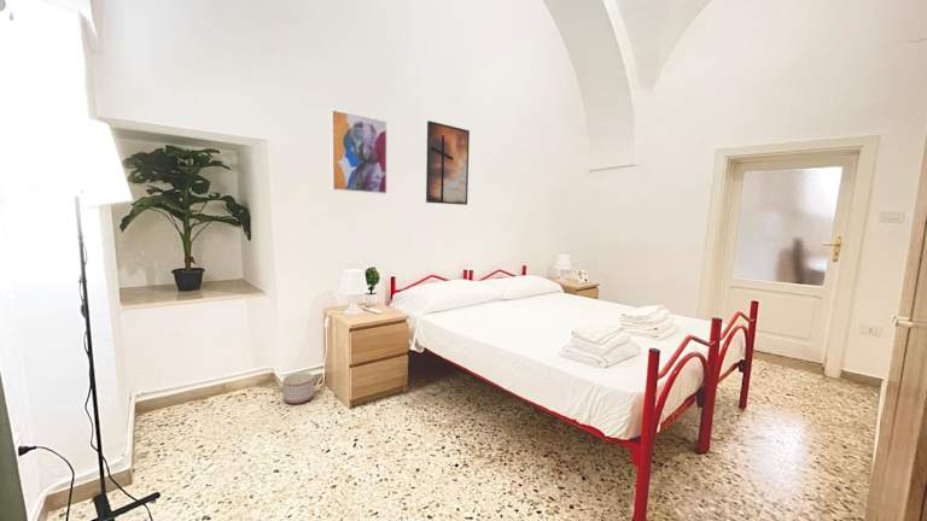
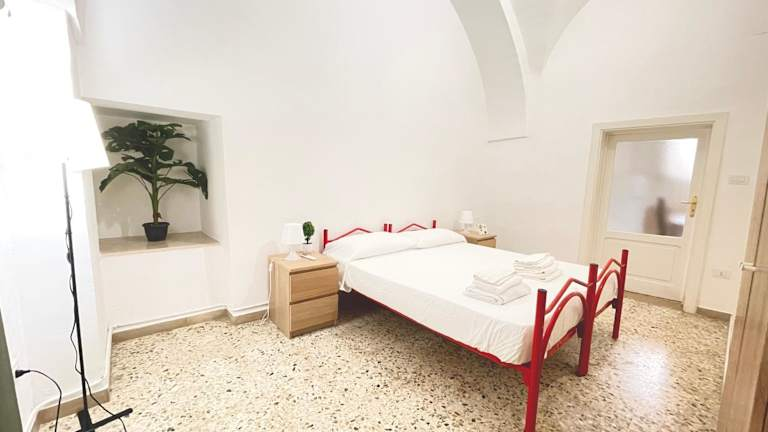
- wall art [328,107,389,195]
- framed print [425,119,471,206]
- planter [281,371,315,405]
